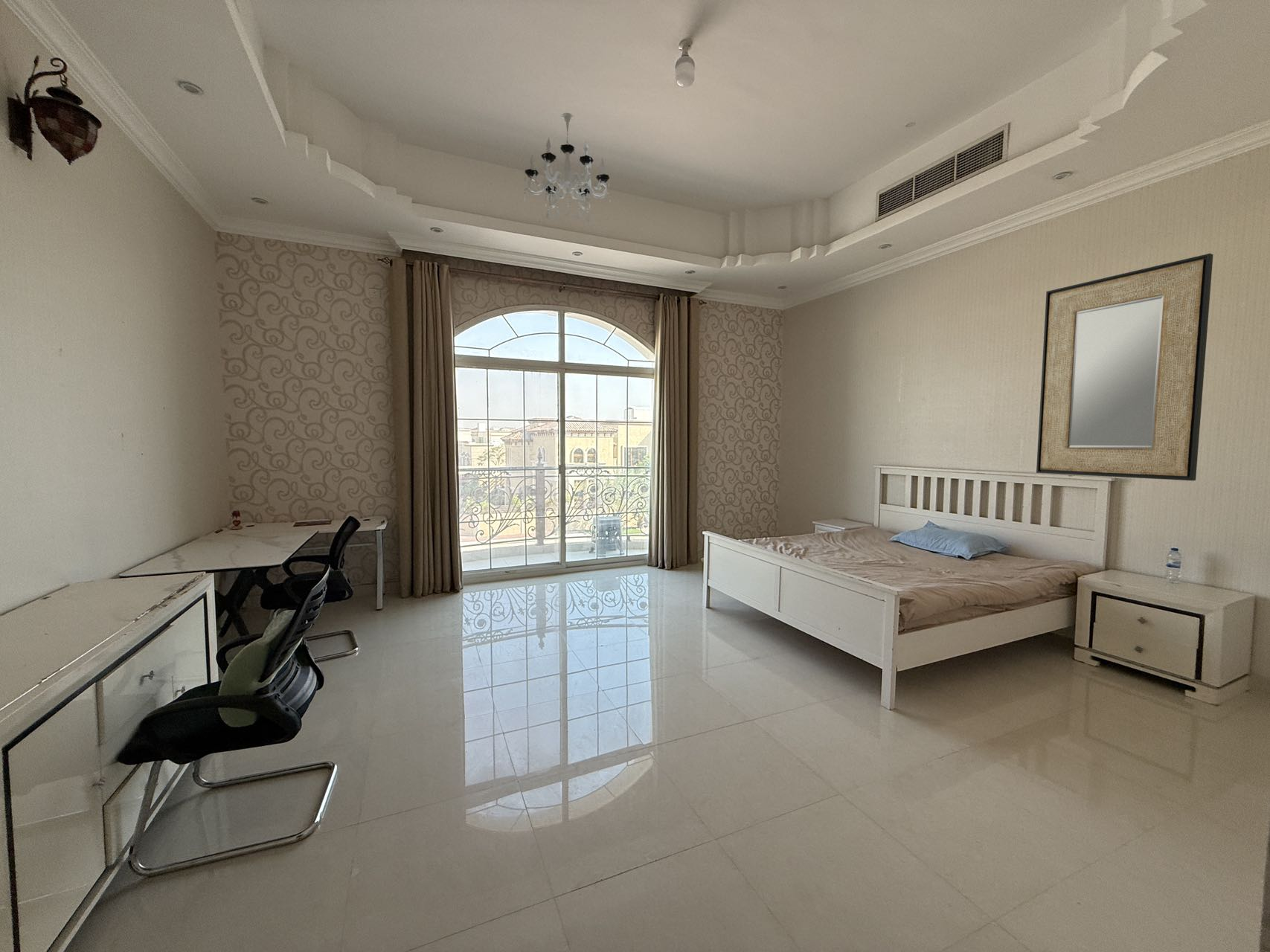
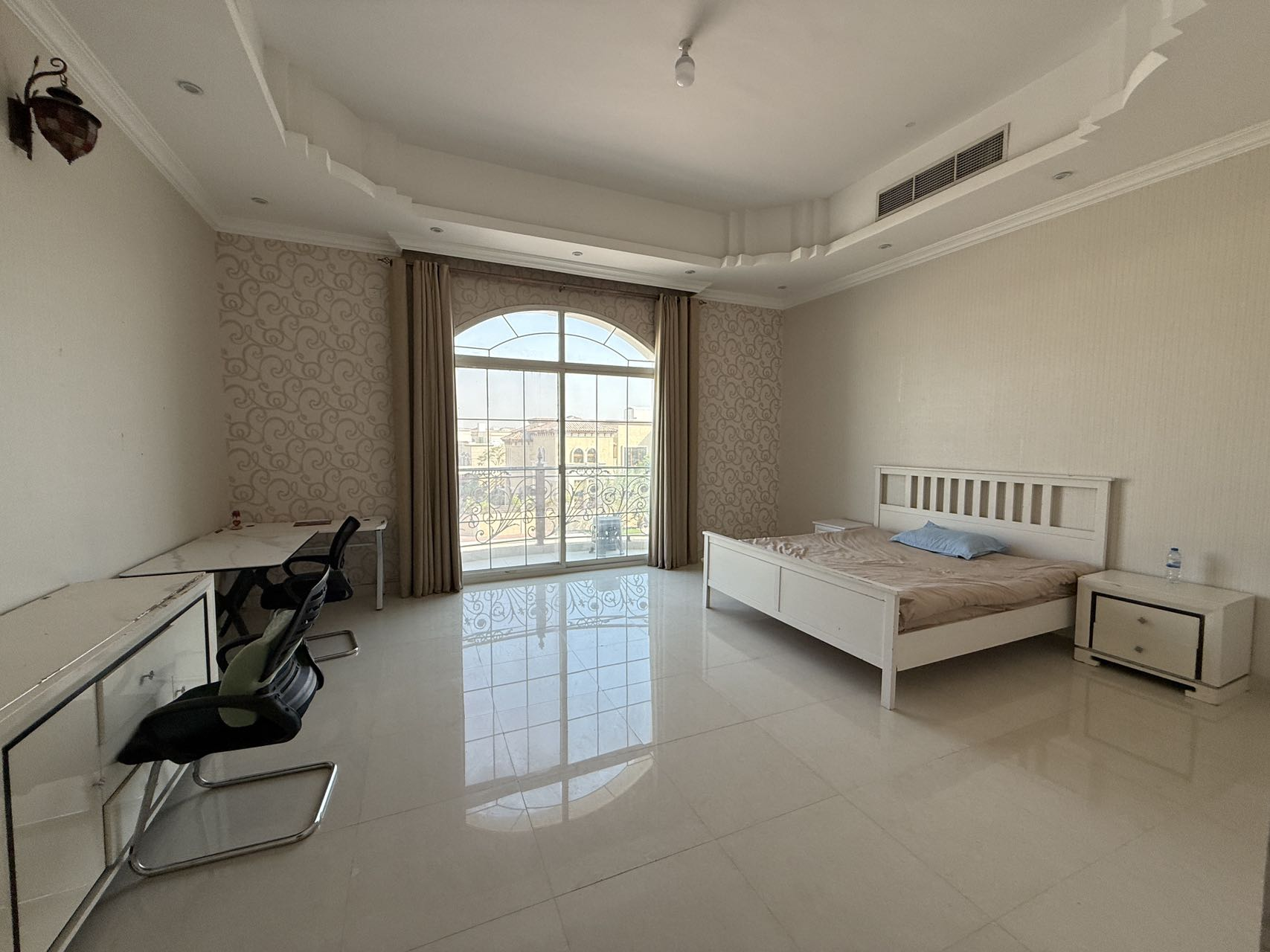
- home mirror [1036,253,1214,481]
- chandelier [523,112,612,222]
